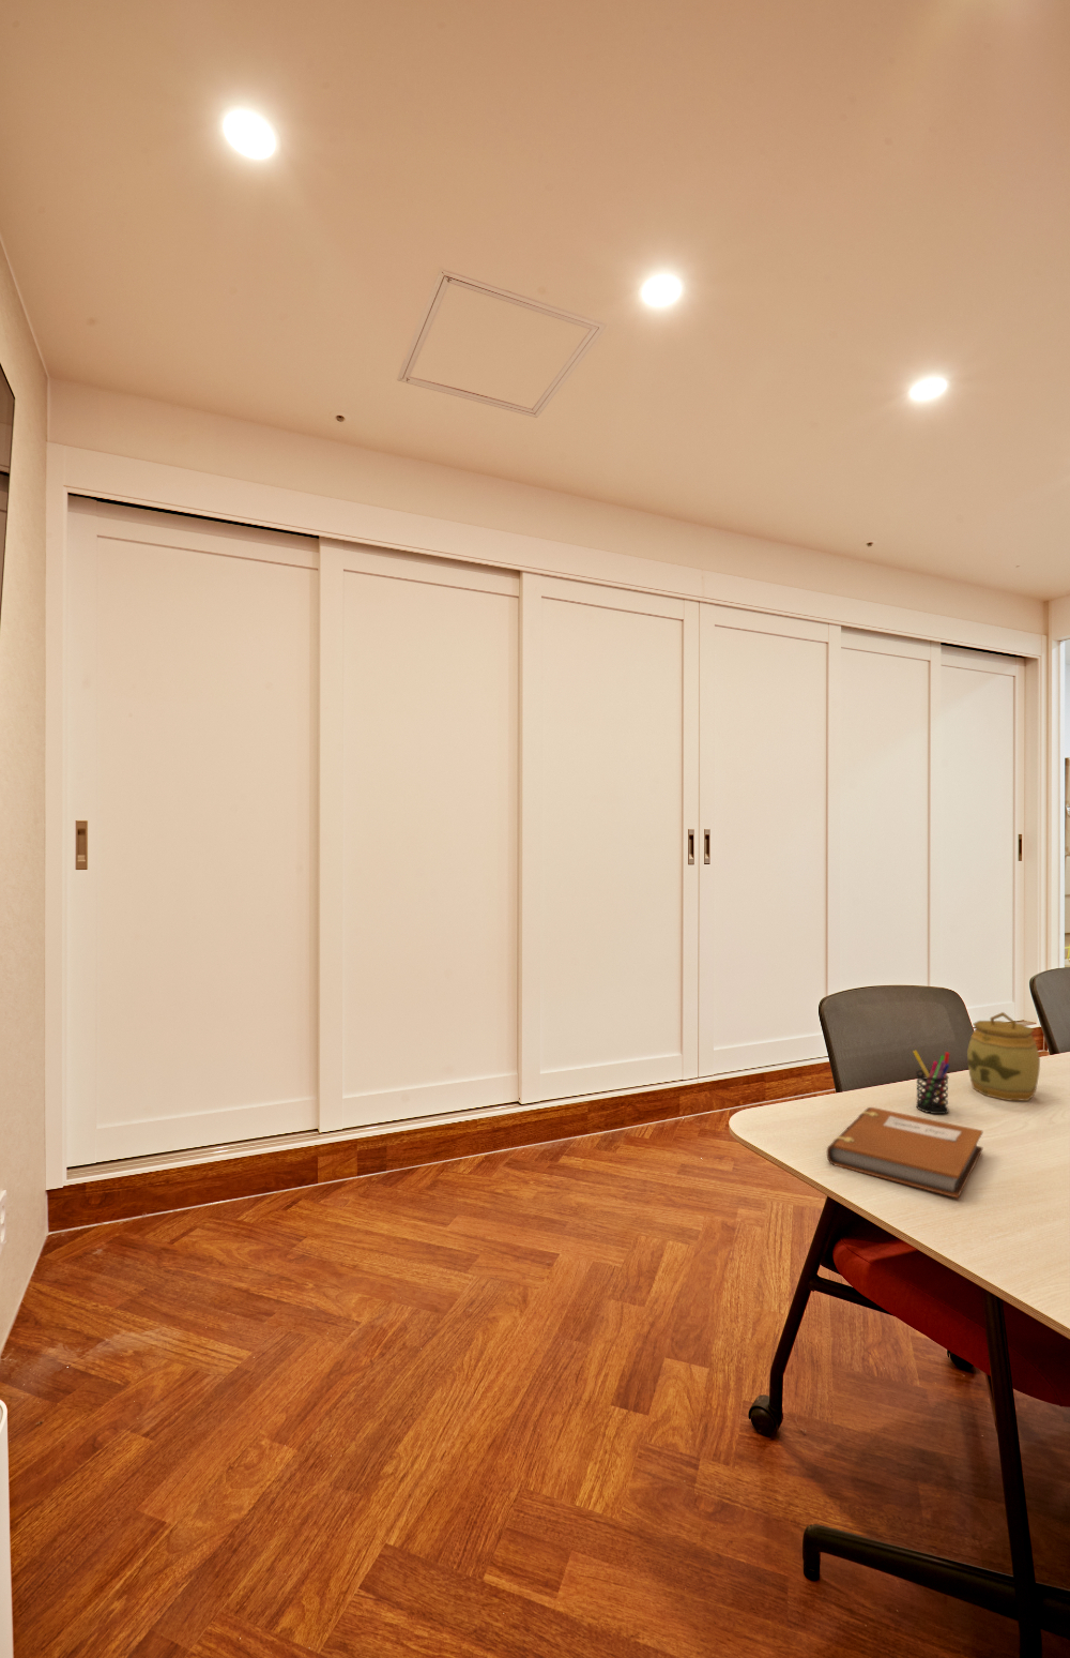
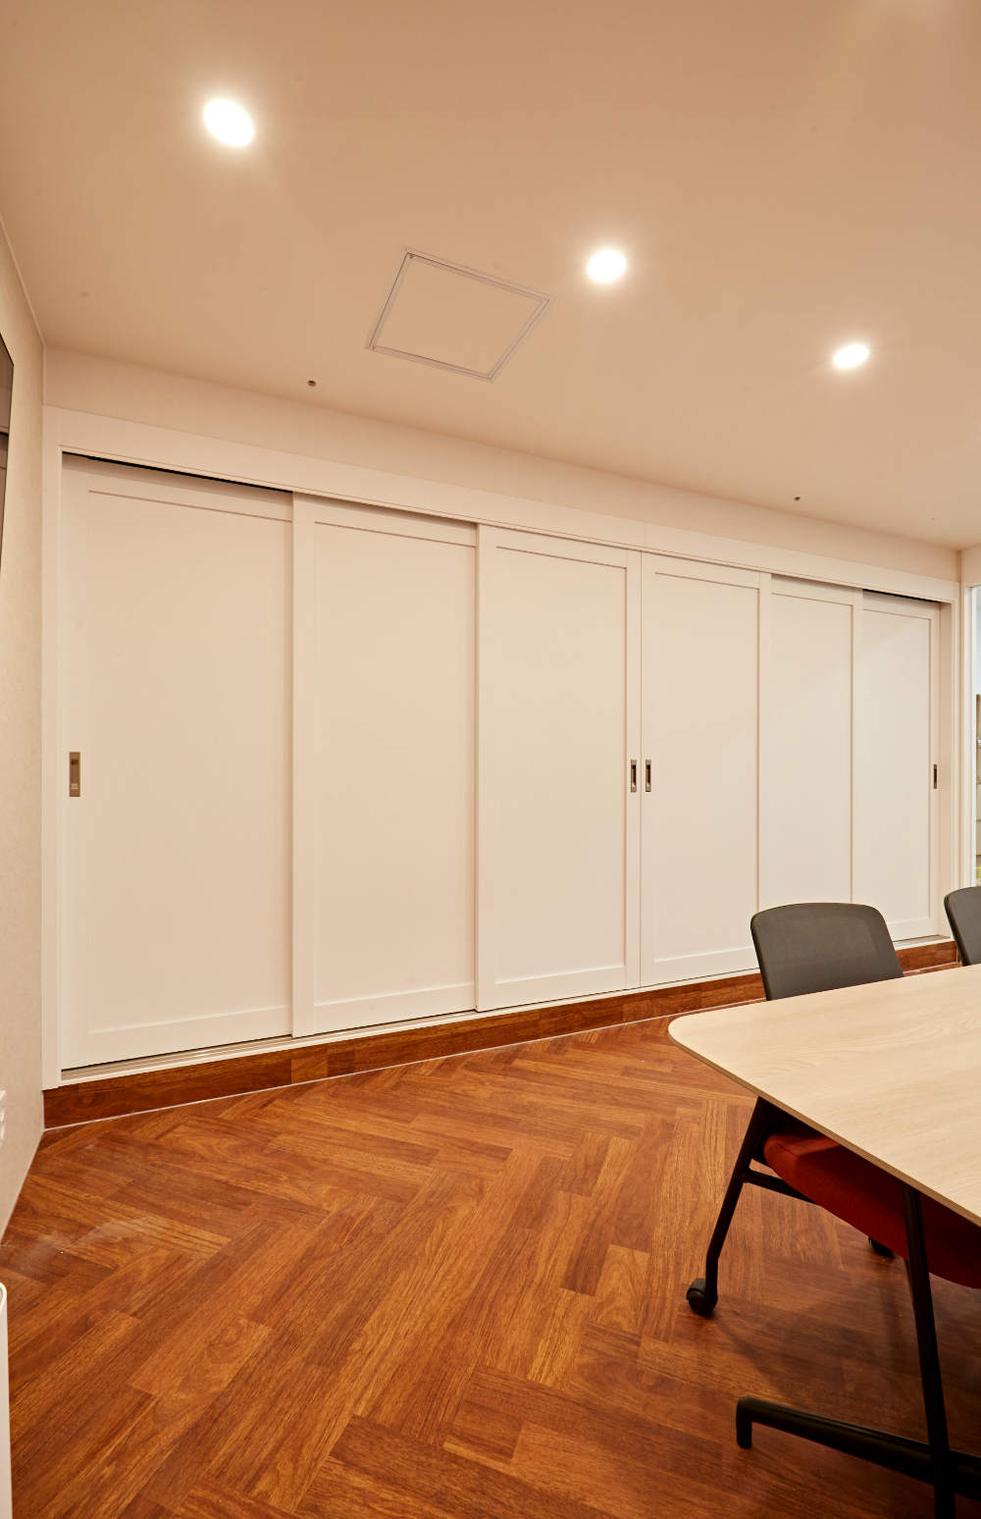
- notebook [826,1107,983,1200]
- pen holder [912,1050,950,1115]
- jar [966,1011,1041,1102]
